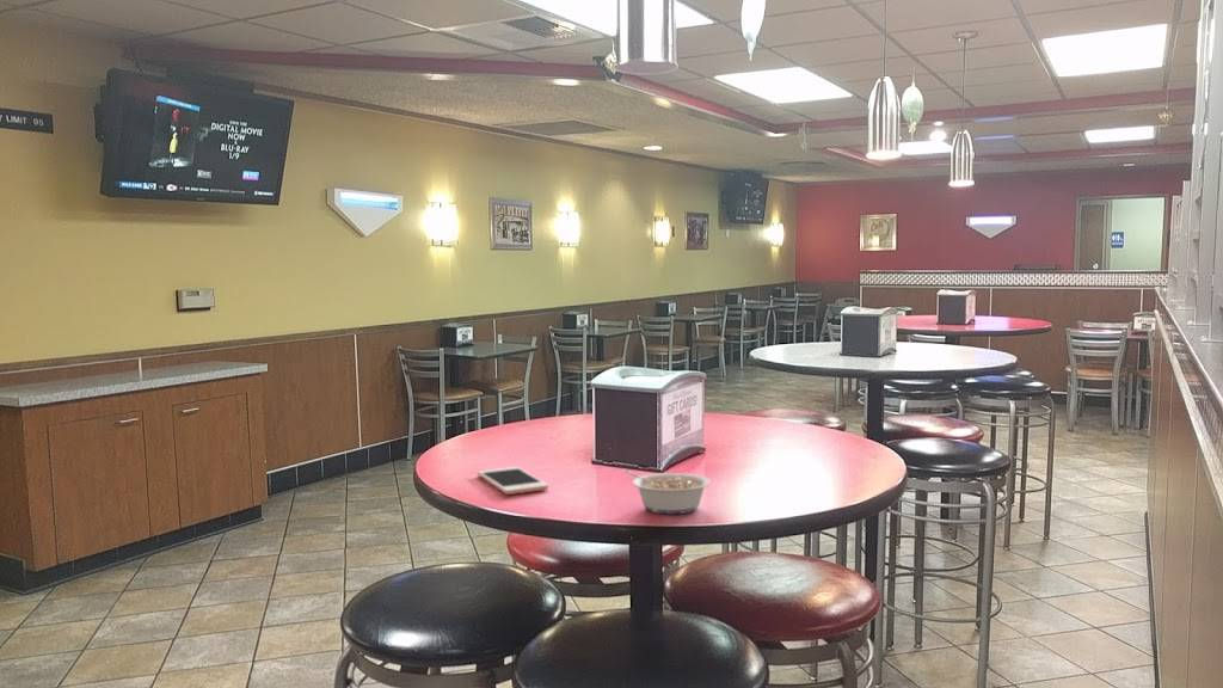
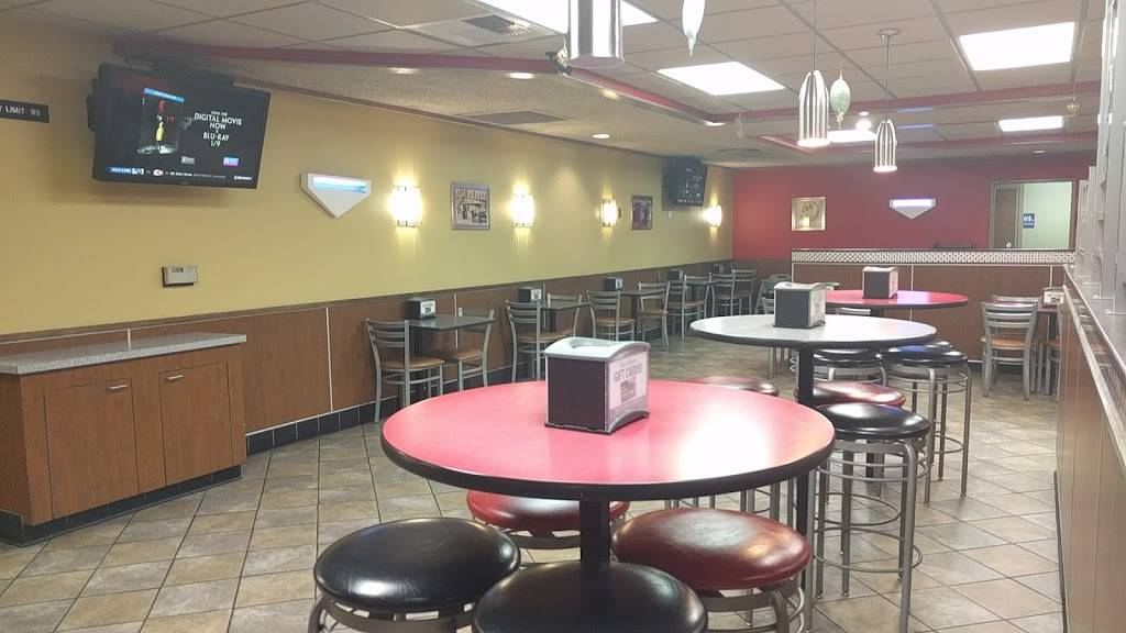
- legume [622,468,712,515]
- cell phone [477,466,549,496]
